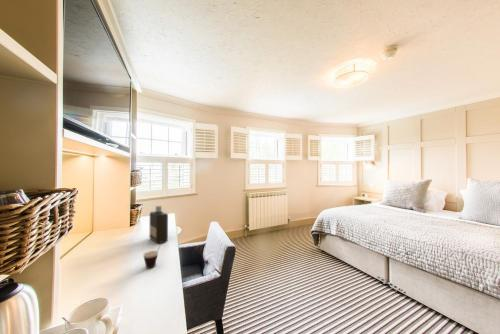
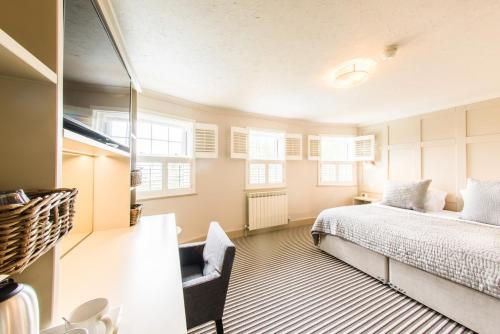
- cup [142,239,170,269]
- bottle [149,205,169,245]
